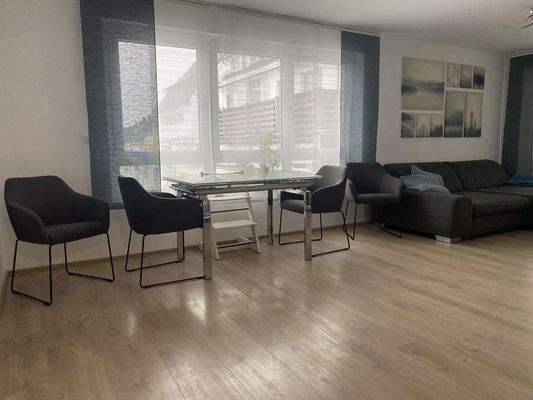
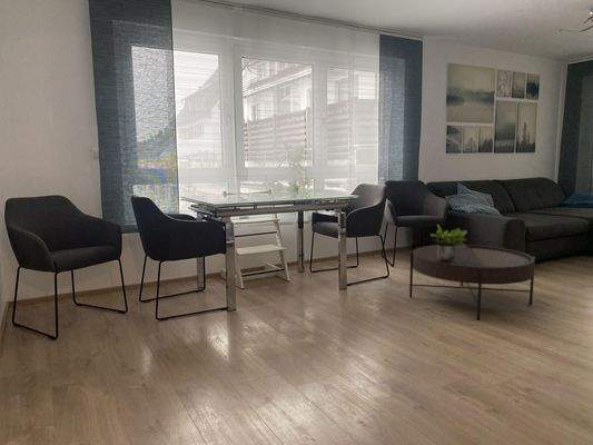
+ potted plant [429,224,468,261]
+ coffee table [408,244,536,322]
